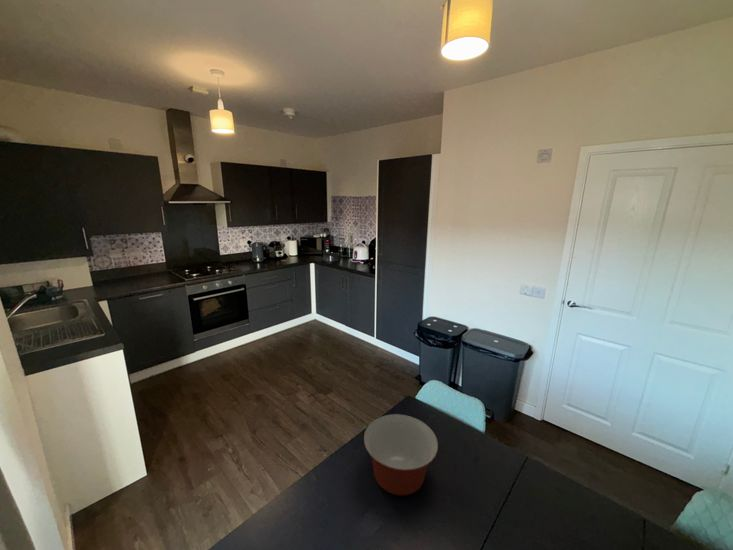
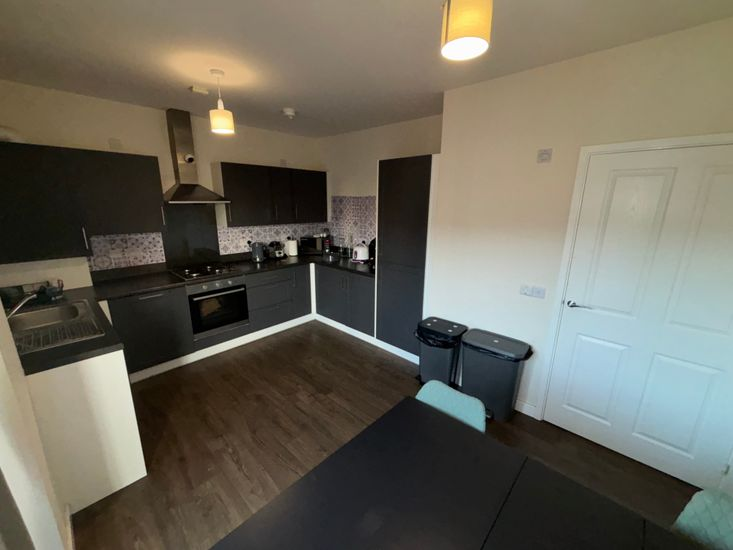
- mixing bowl [363,413,439,496]
